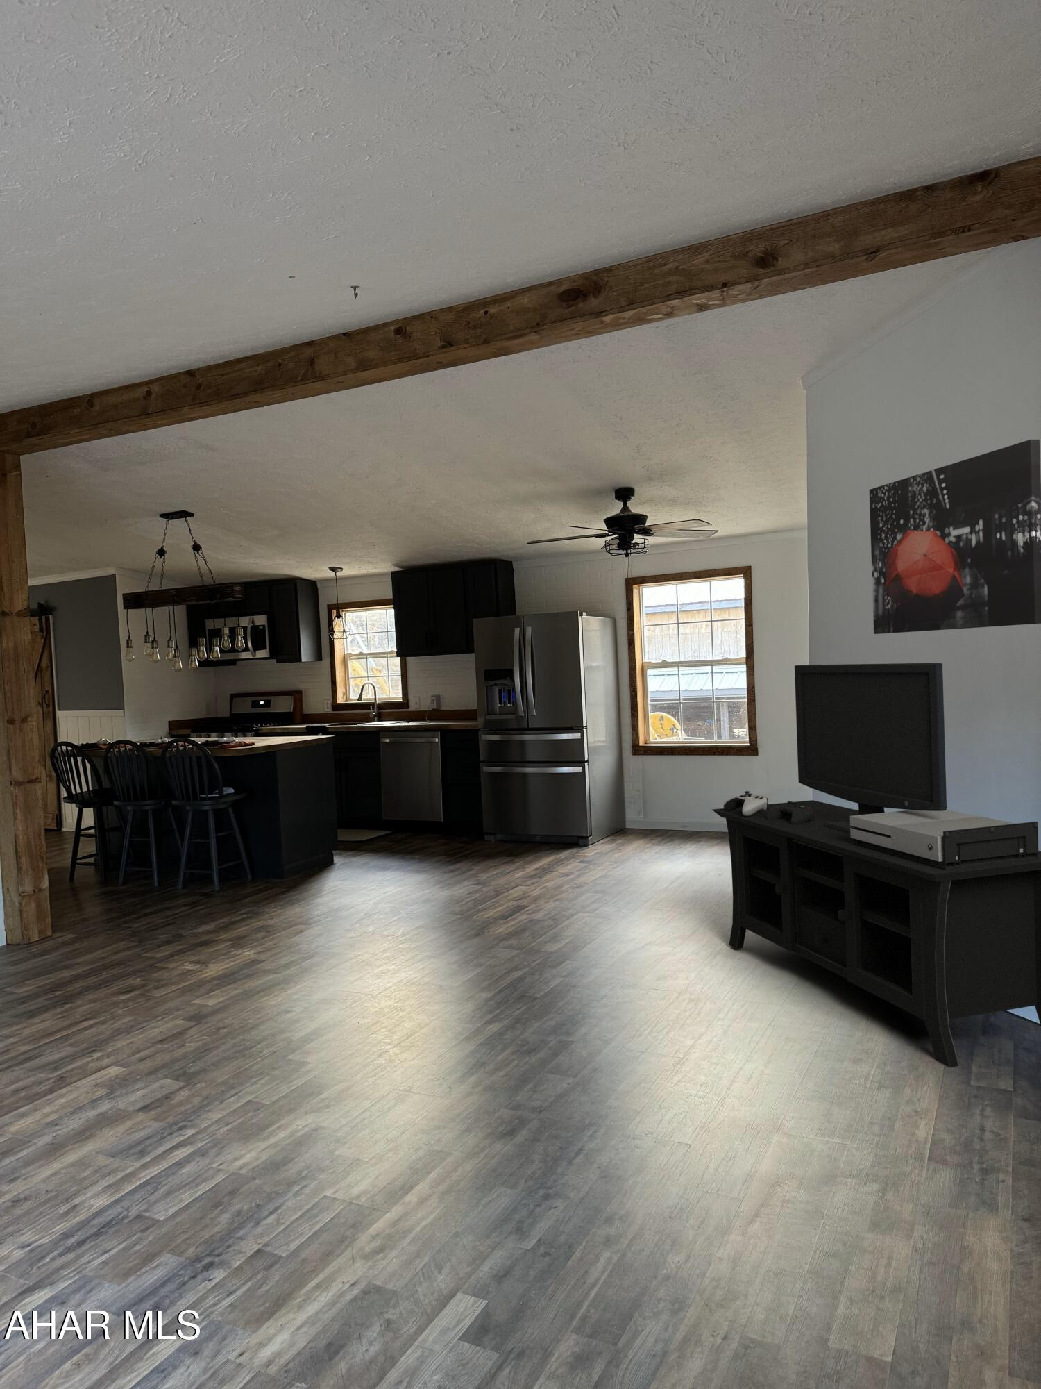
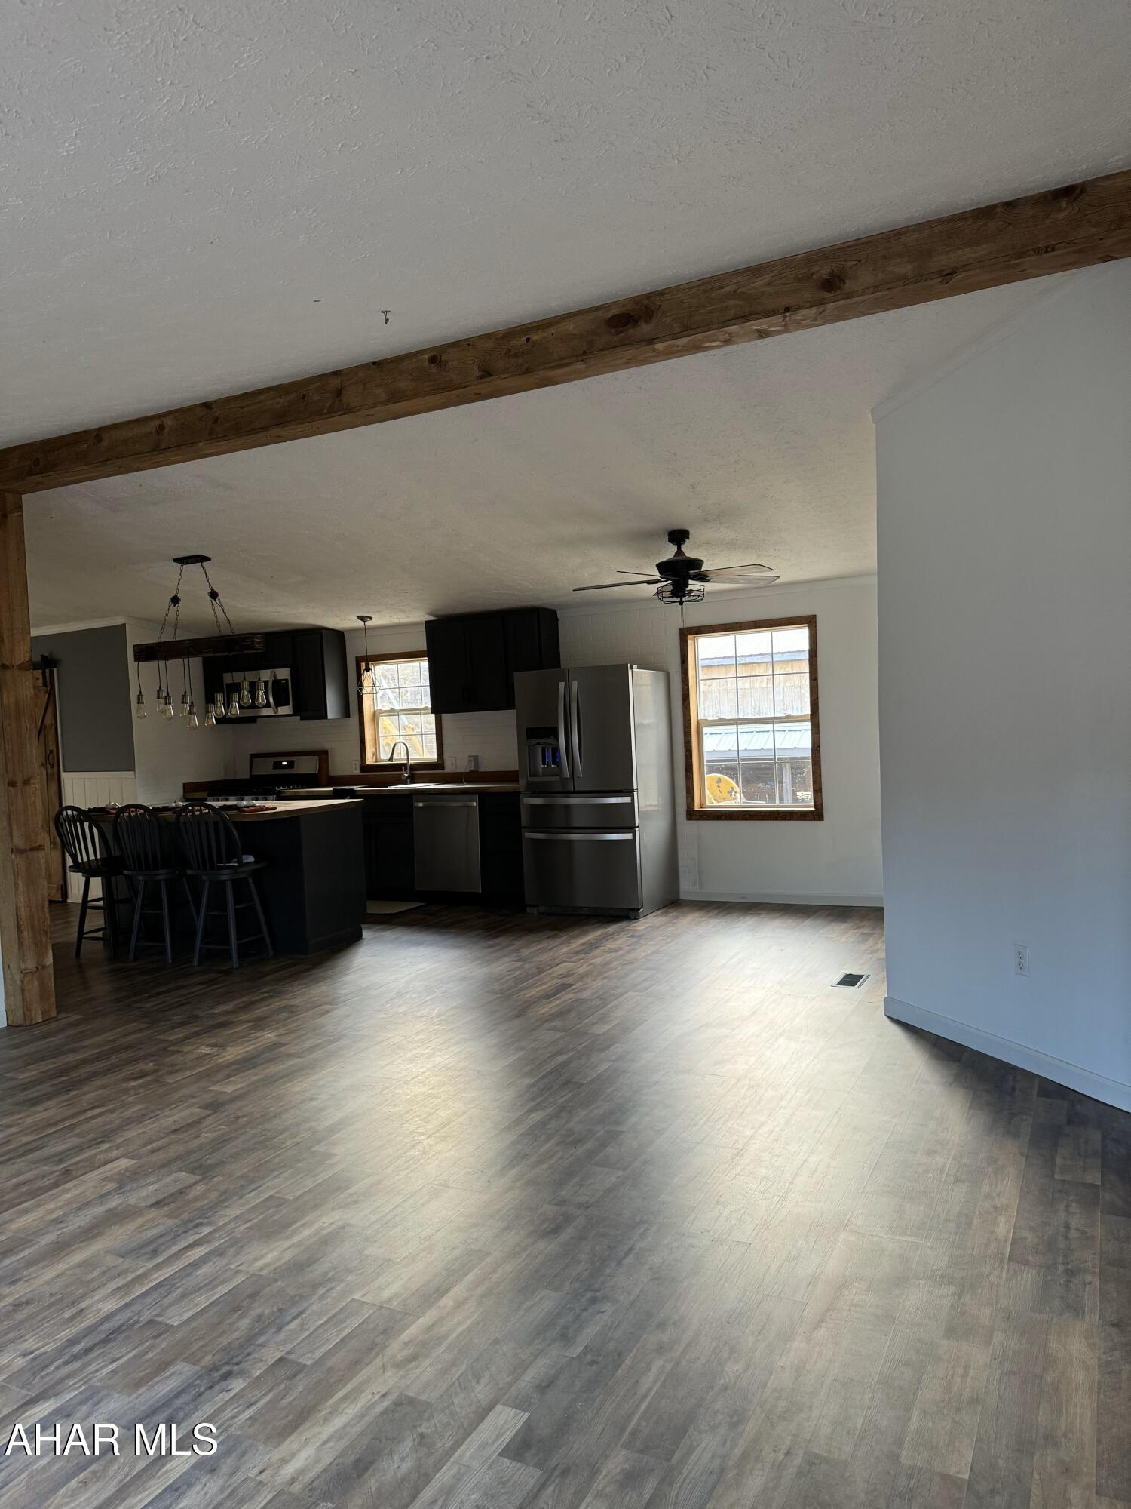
- media console [711,662,1041,1069]
- wall art [869,439,1041,634]
